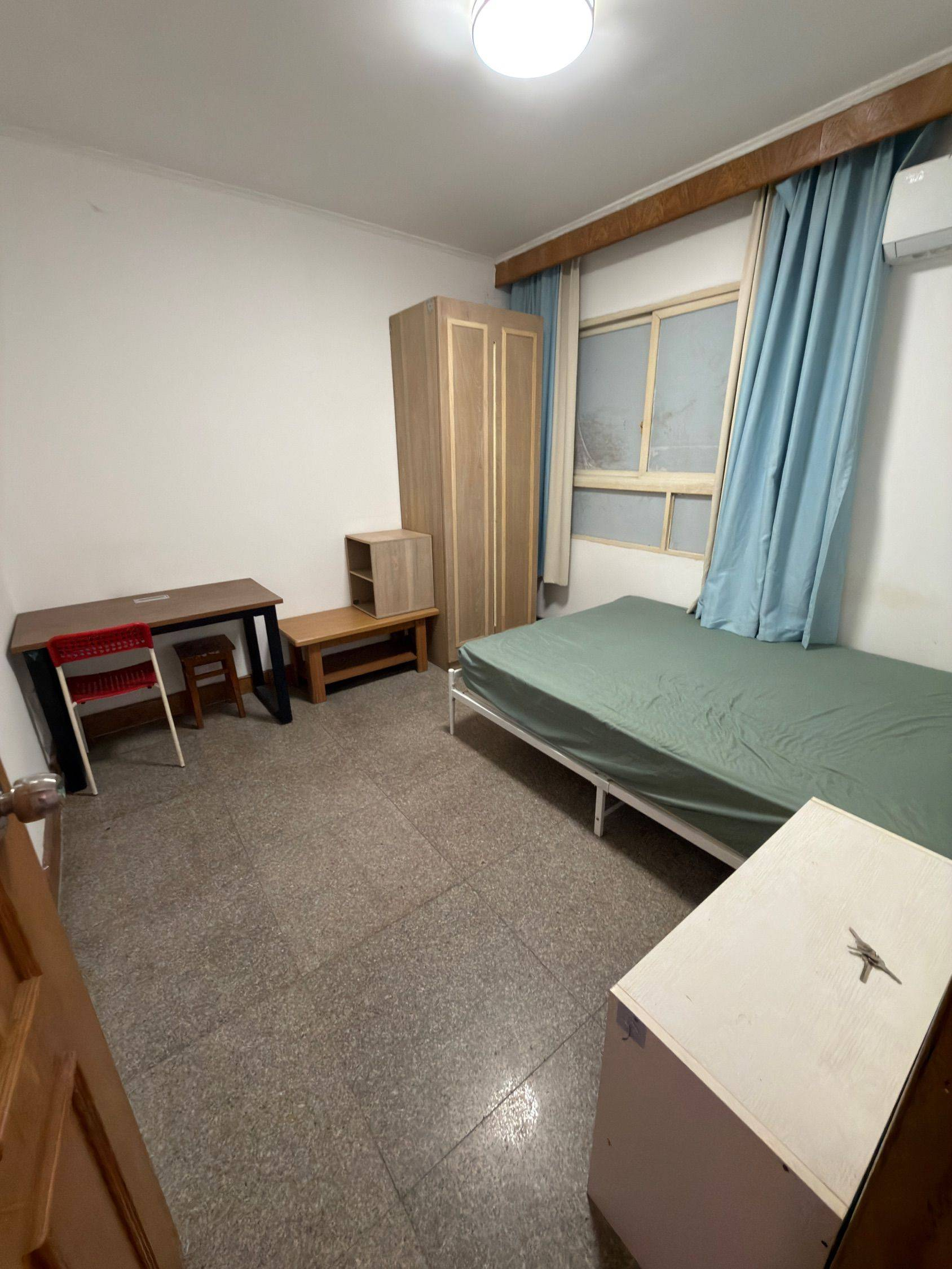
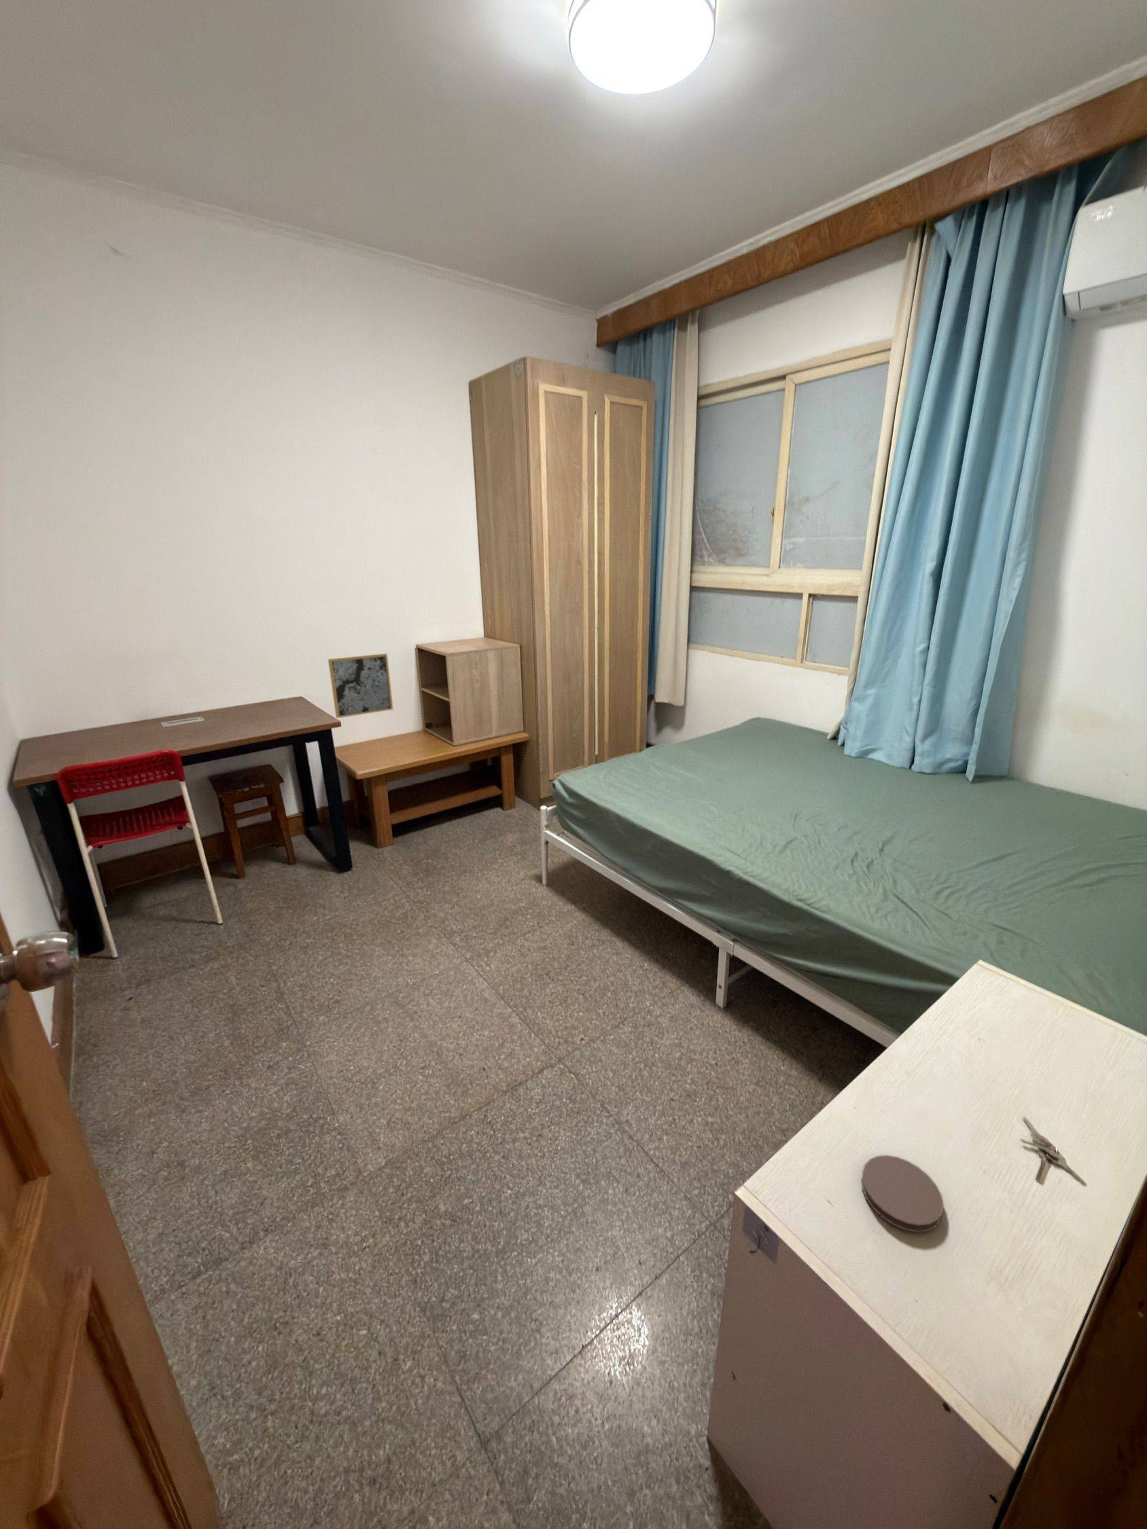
+ wall art [328,653,394,719]
+ coaster [860,1154,945,1234]
